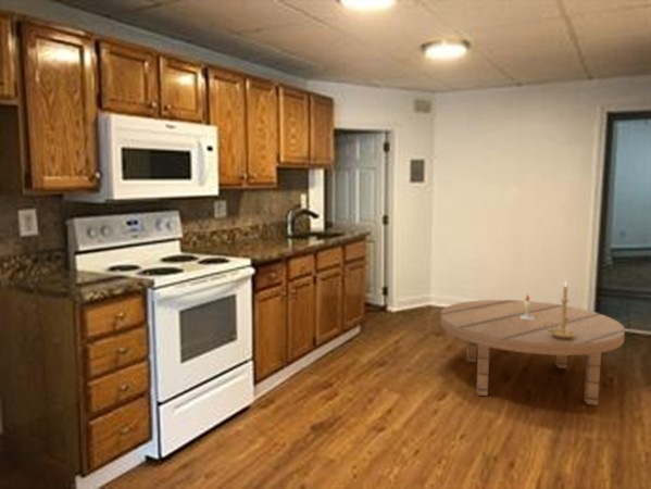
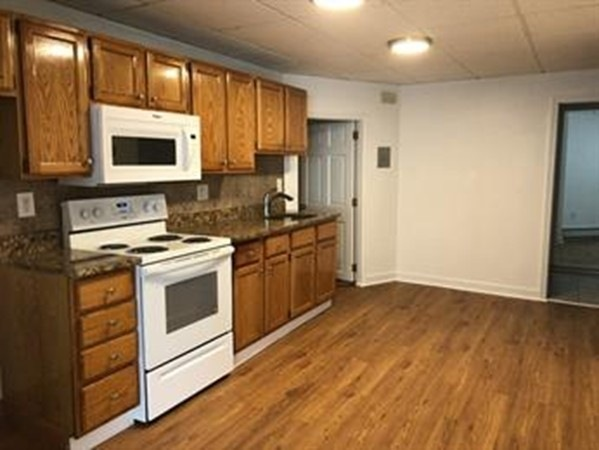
- dining table [439,293,626,406]
- candle holder [543,280,576,339]
